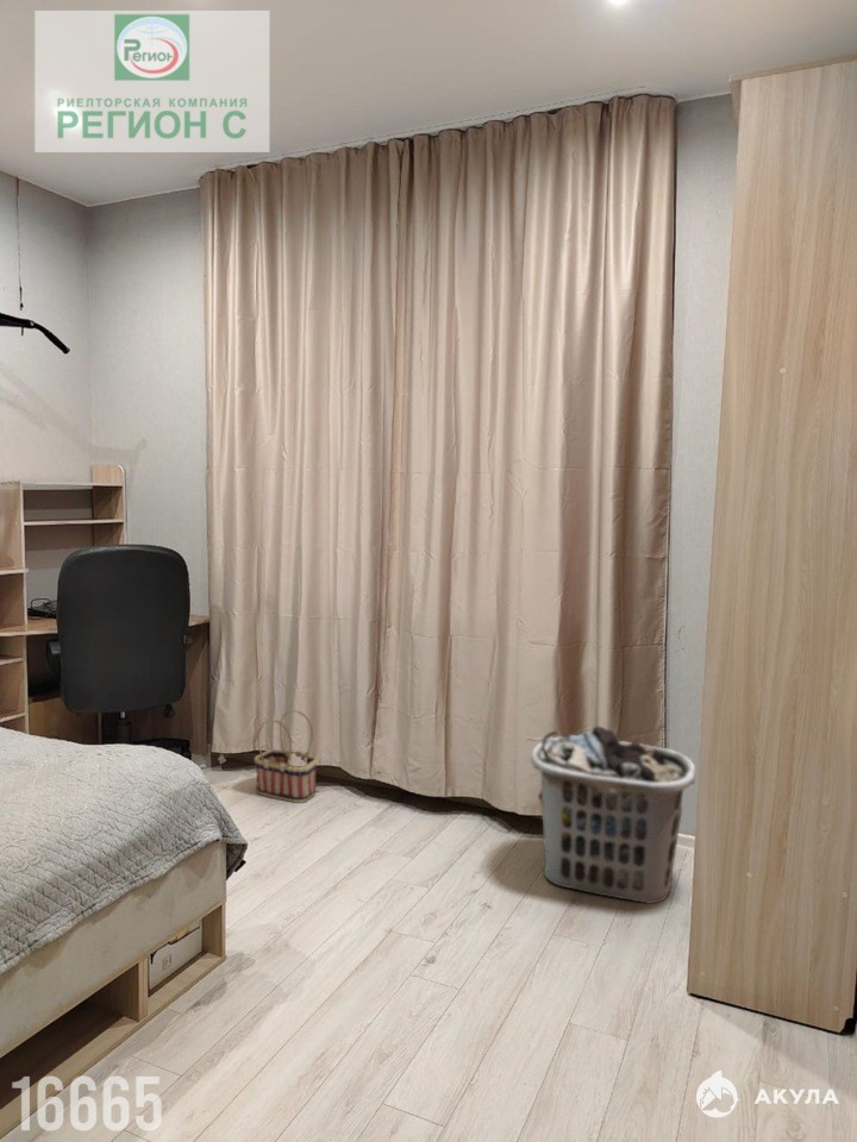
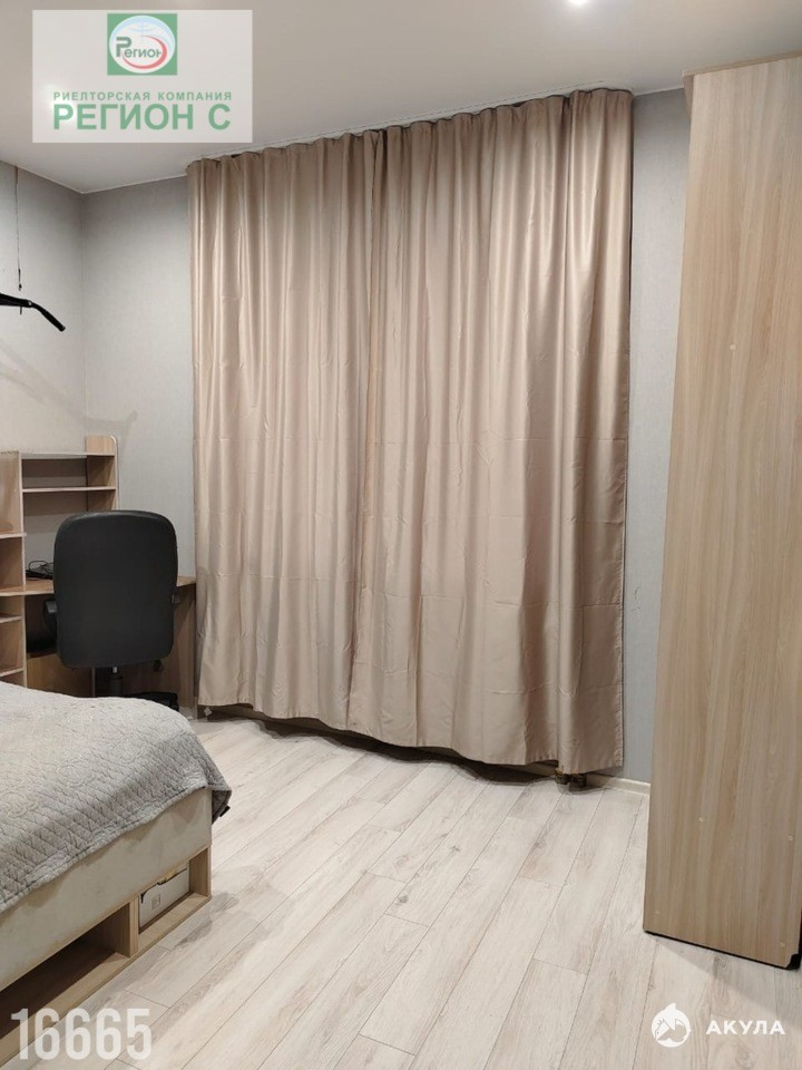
- clothes hamper [530,726,698,905]
- basket [254,709,319,804]
